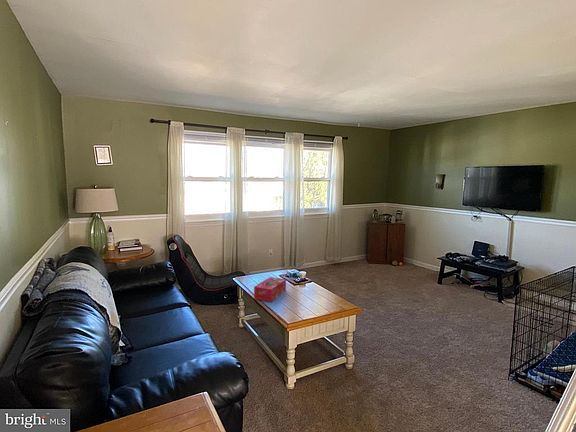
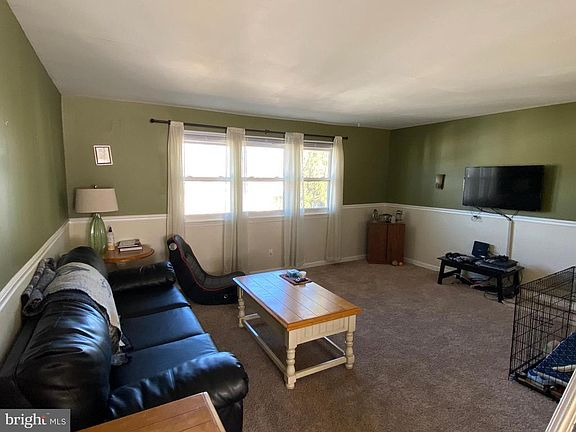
- tissue box [253,276,287,303]
